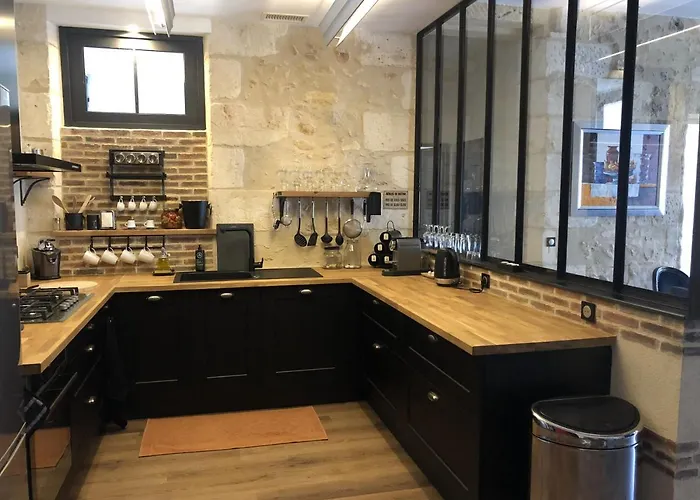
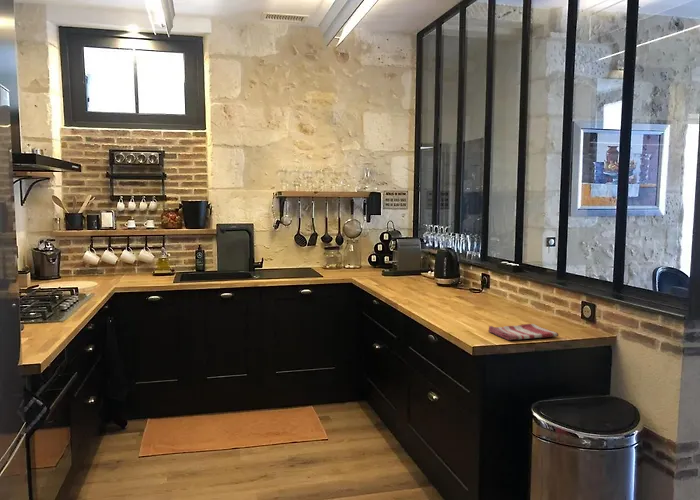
+ dish towel [487,323,560,341]
